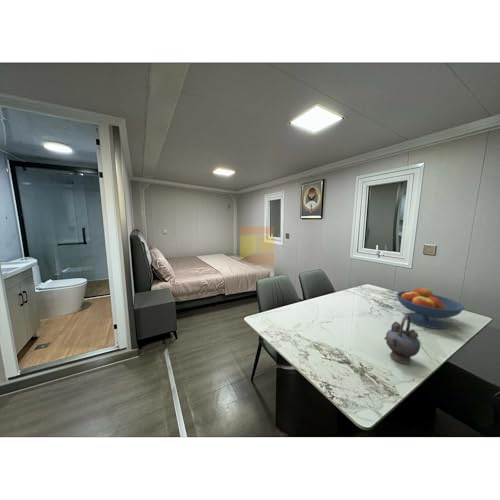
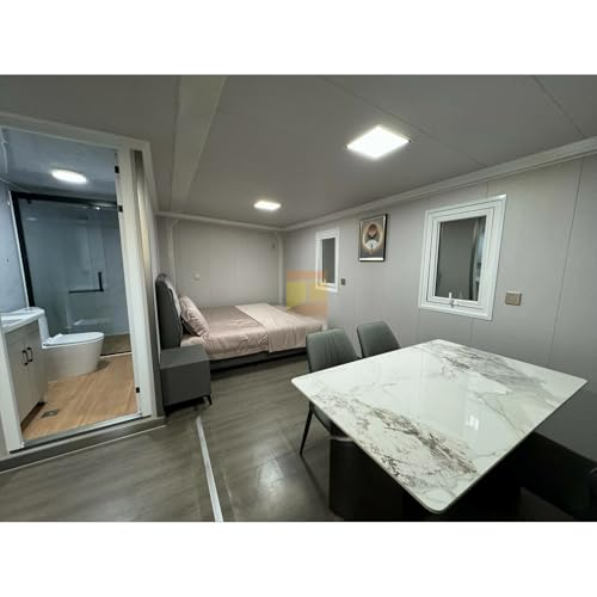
- fruit bowl [395,287,465,330]
- teapot [383,315,422,365]
